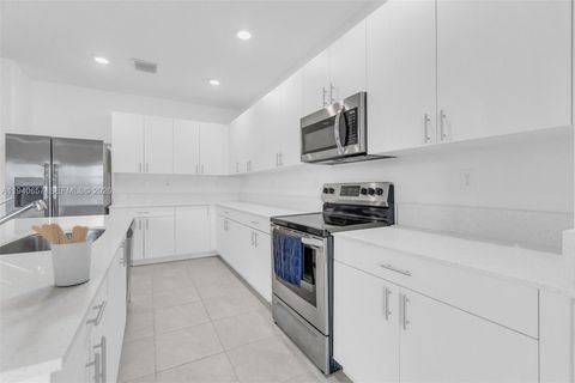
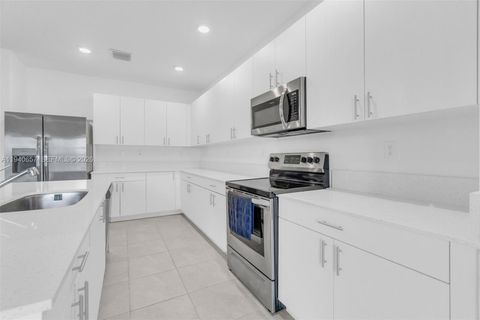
- utensil holder [30,223,93,287]
